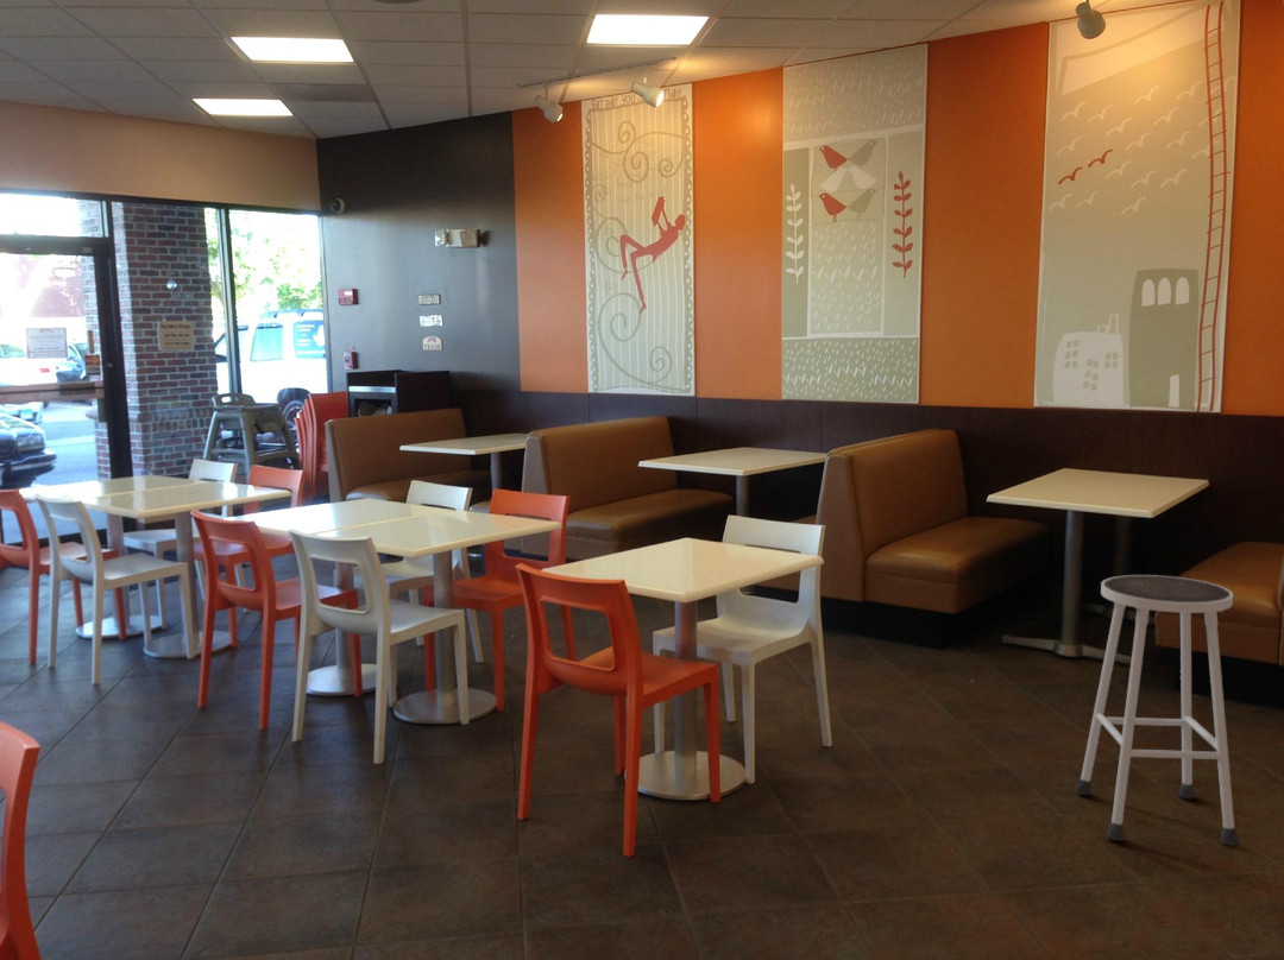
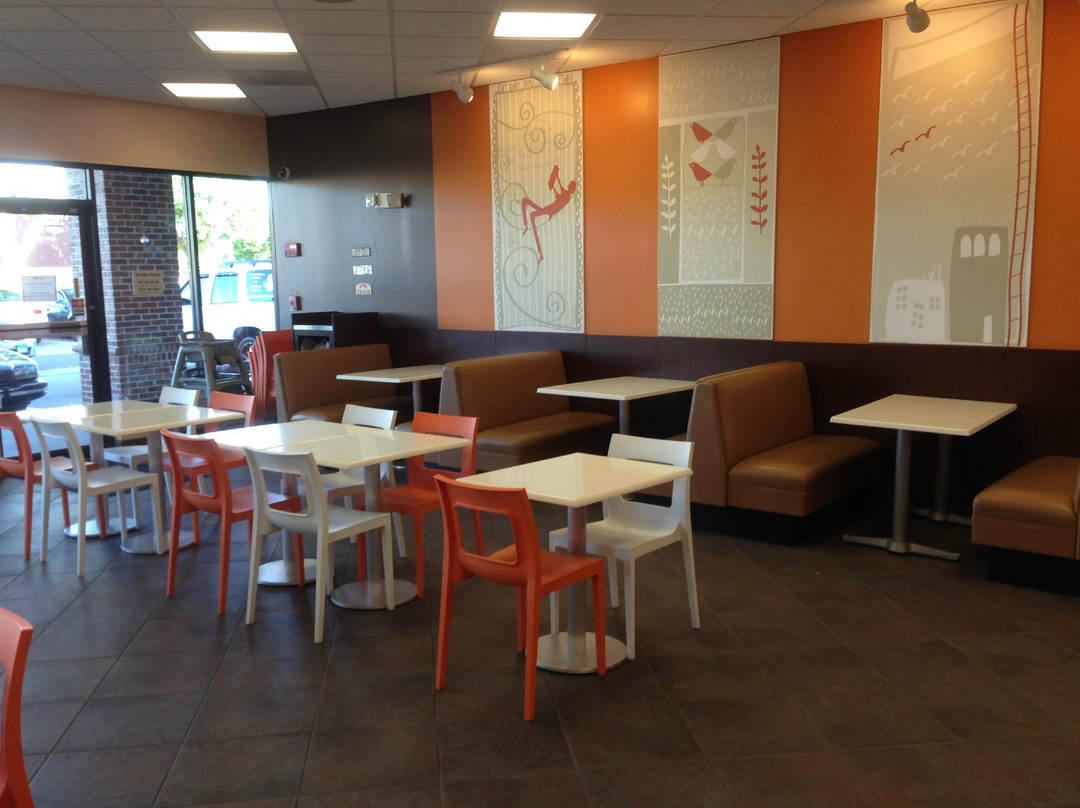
- stool [1074,574,1241,847]
